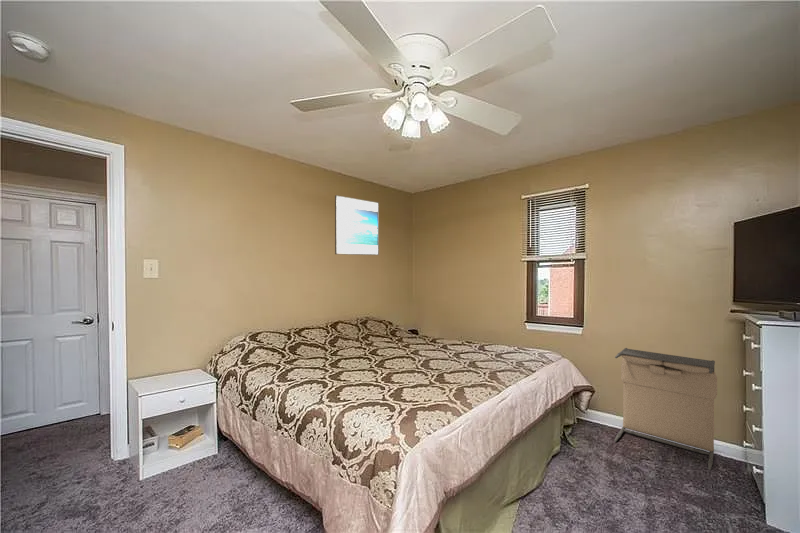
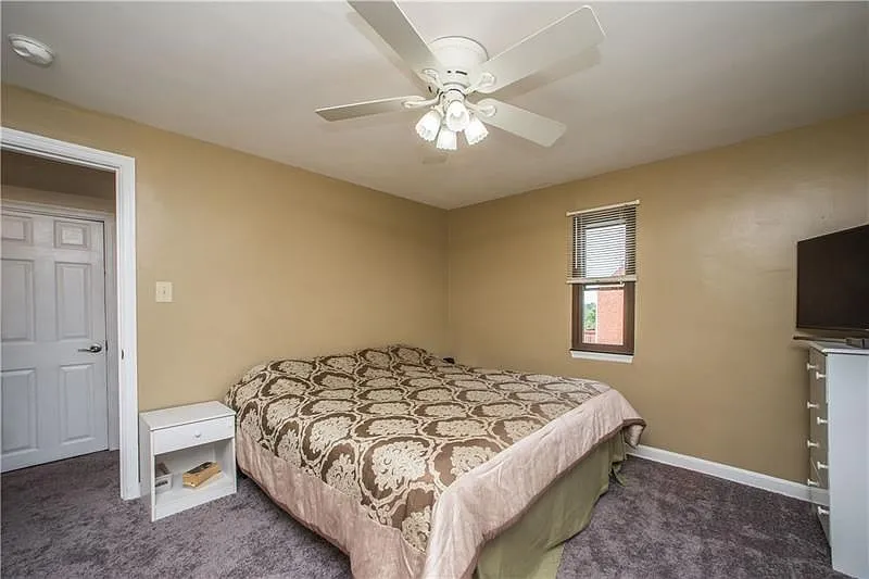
- laundry hamper [613,347,718,471]
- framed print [334,194,380,256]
